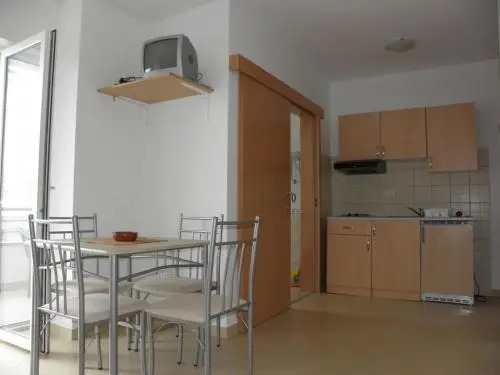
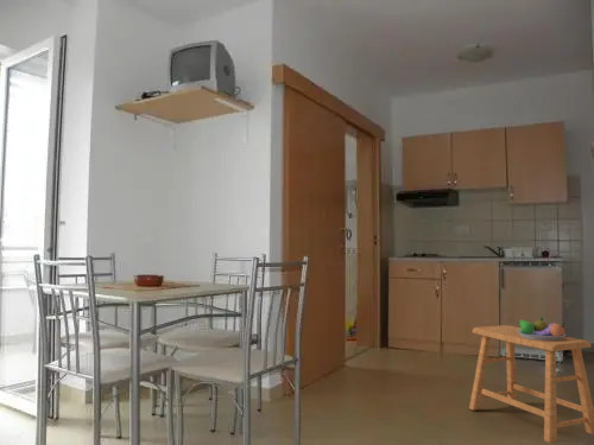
+ stool [468,324,594,444]
+ fruit bowl [517,317,568,341]
